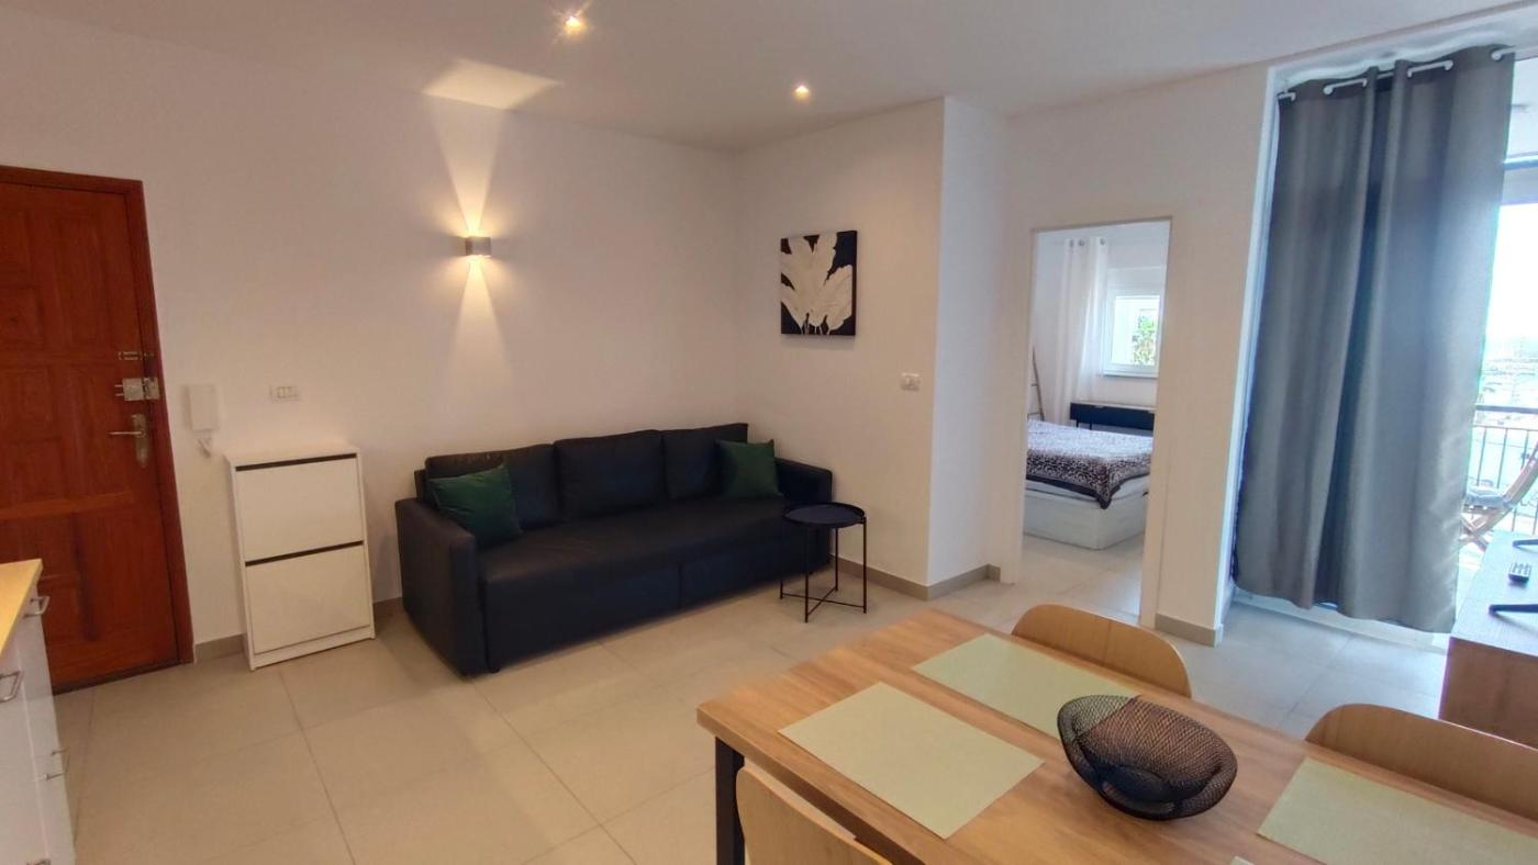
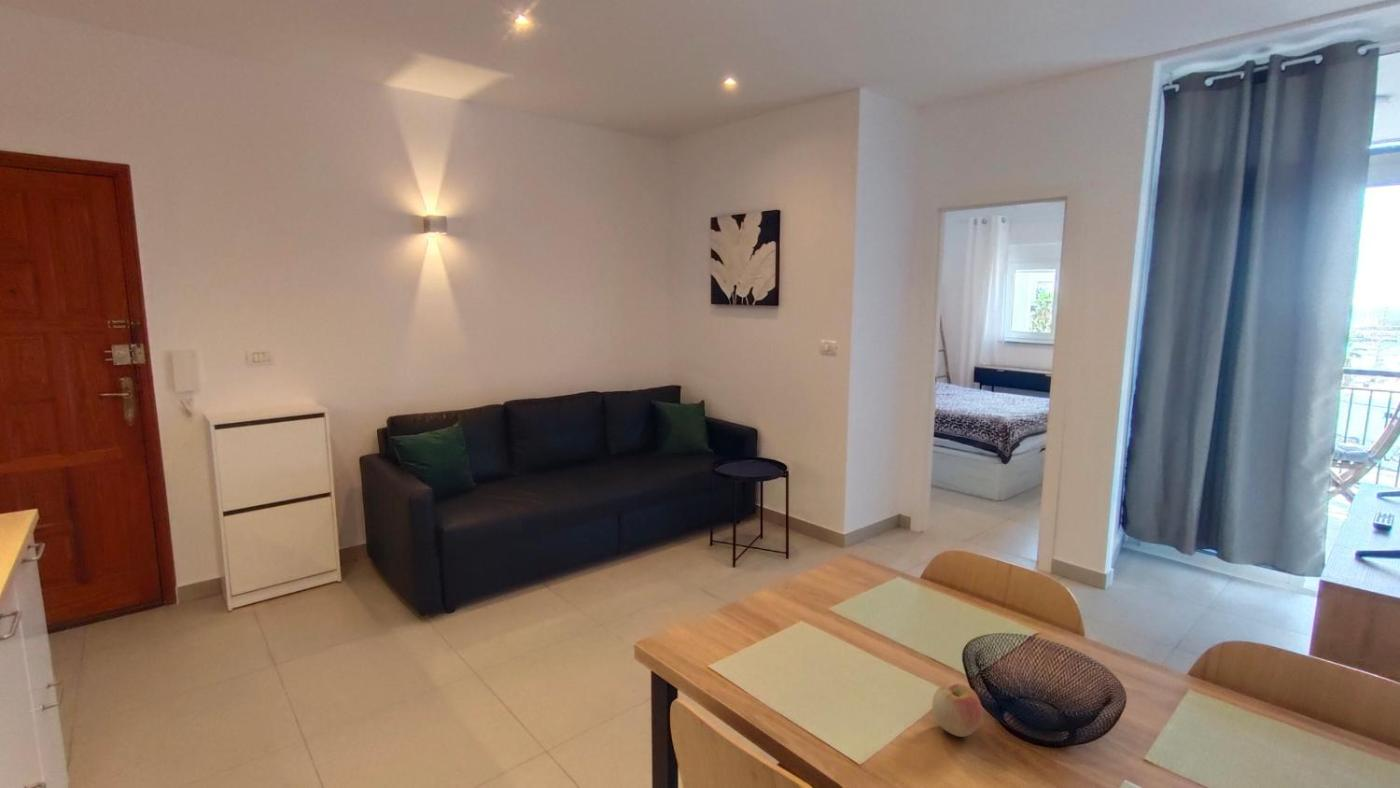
+ apple [931,682,983,738]
